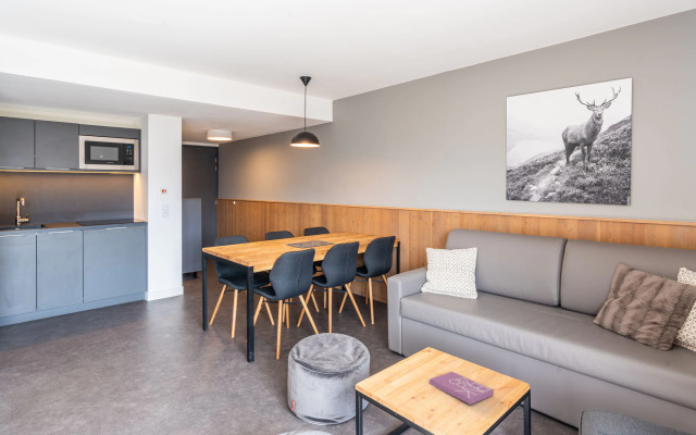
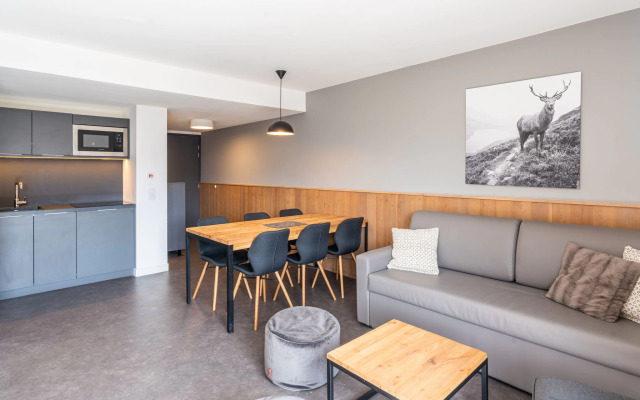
- book [428,371,495,406]
